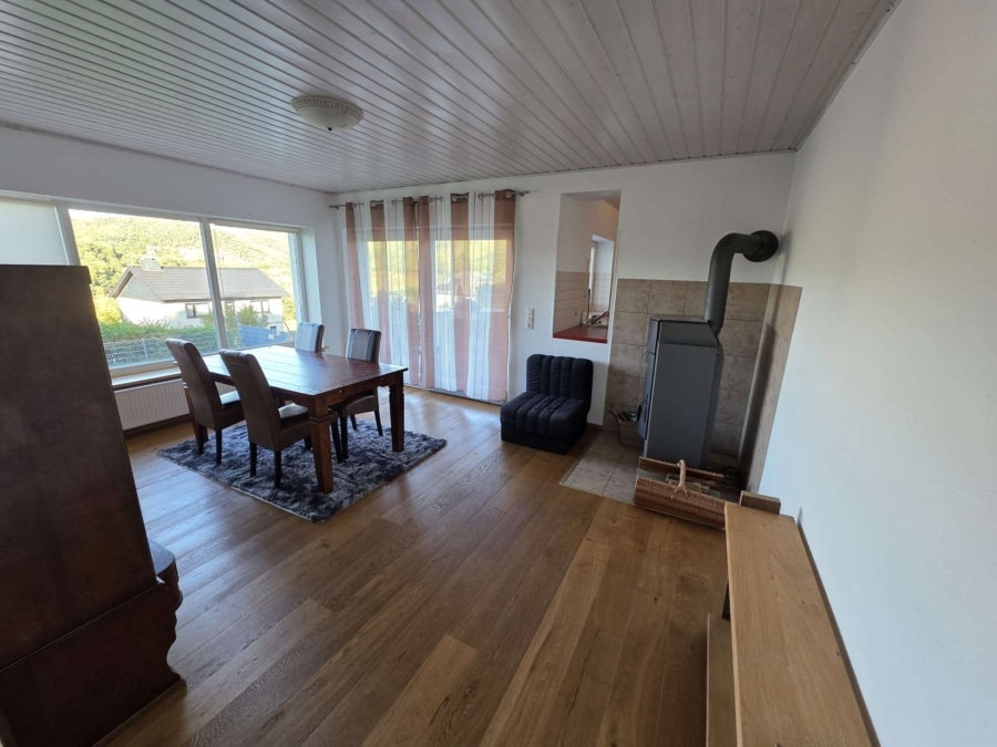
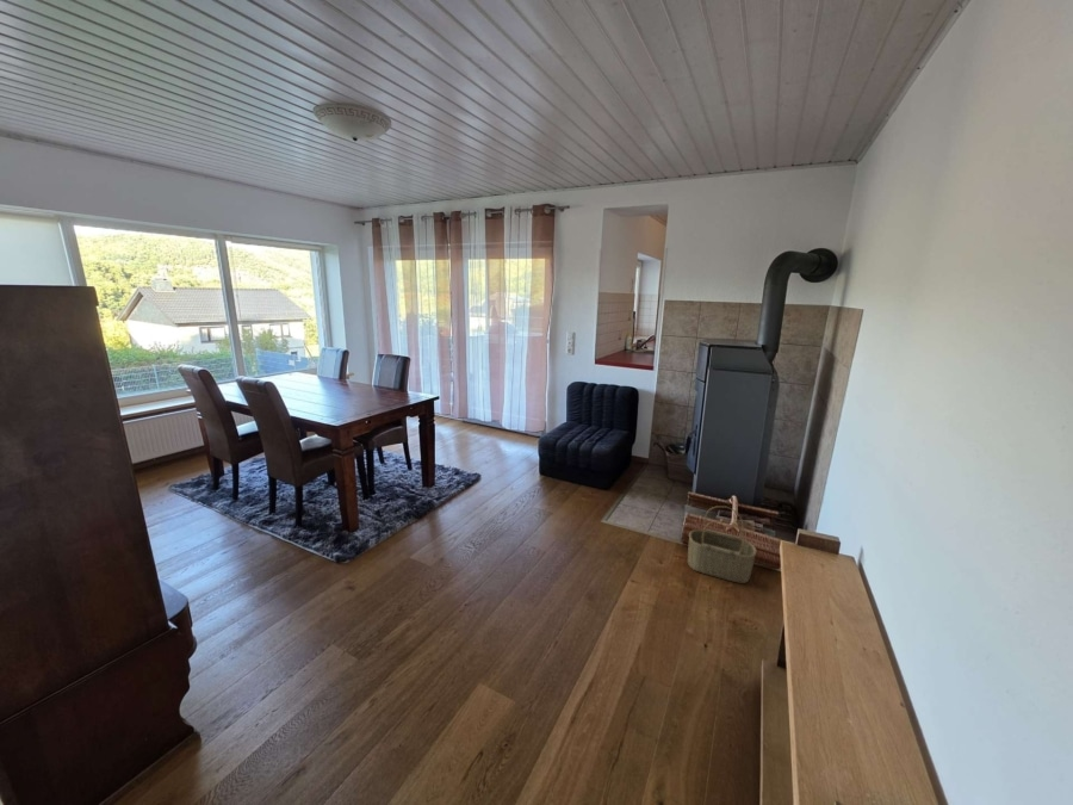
+ wicker basket [687,504,758,584]
